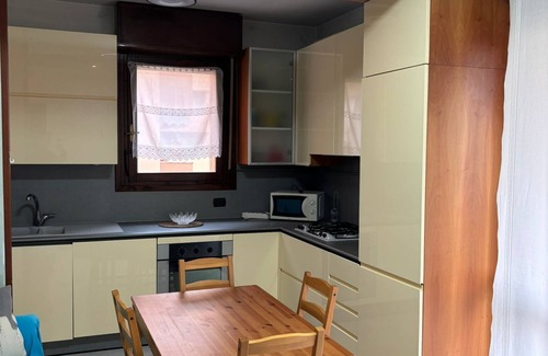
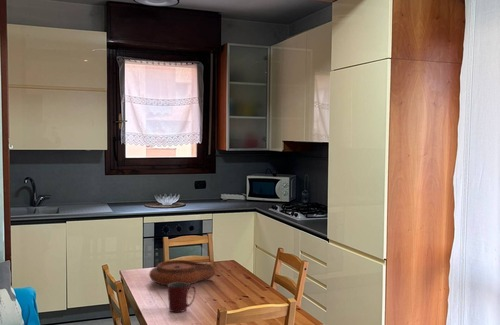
+ plate [148,259,216,287]
+ mug [167,282,196,313]
